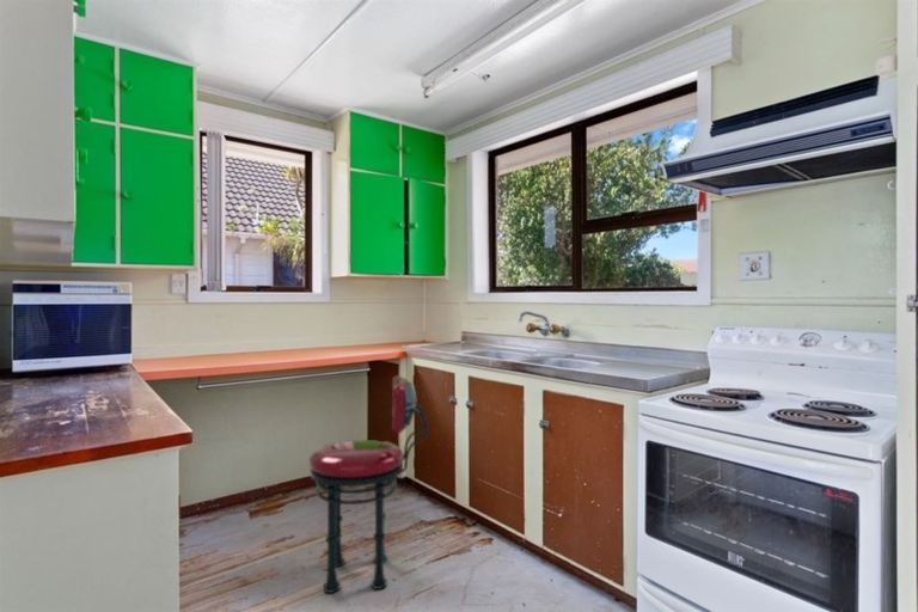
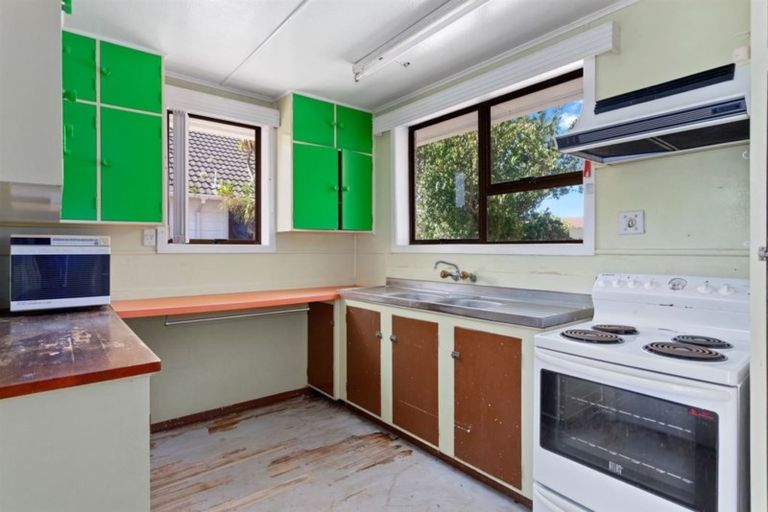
- stool [308,375,429,594]
